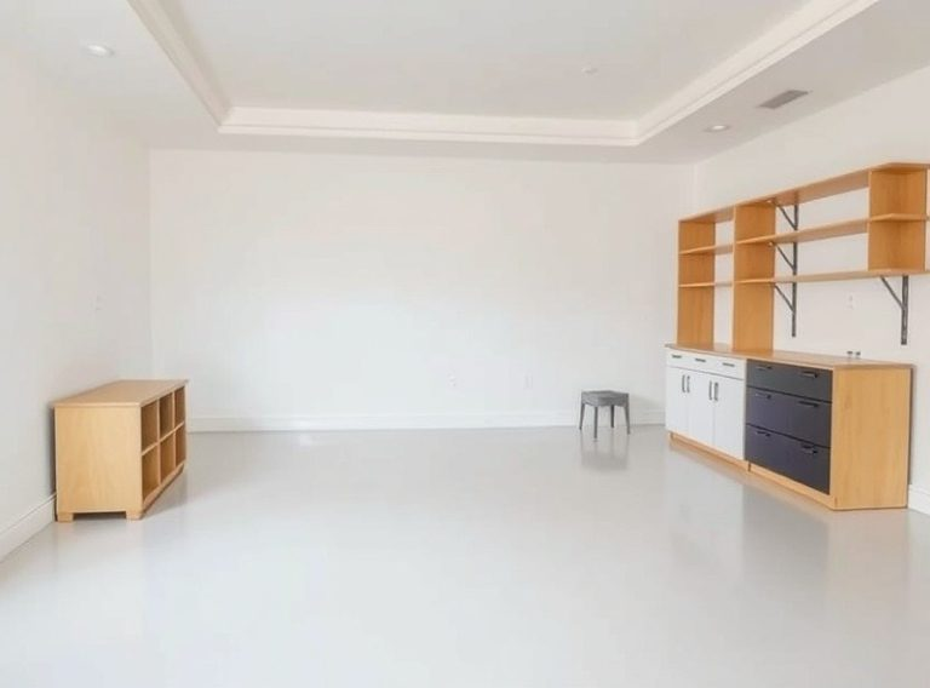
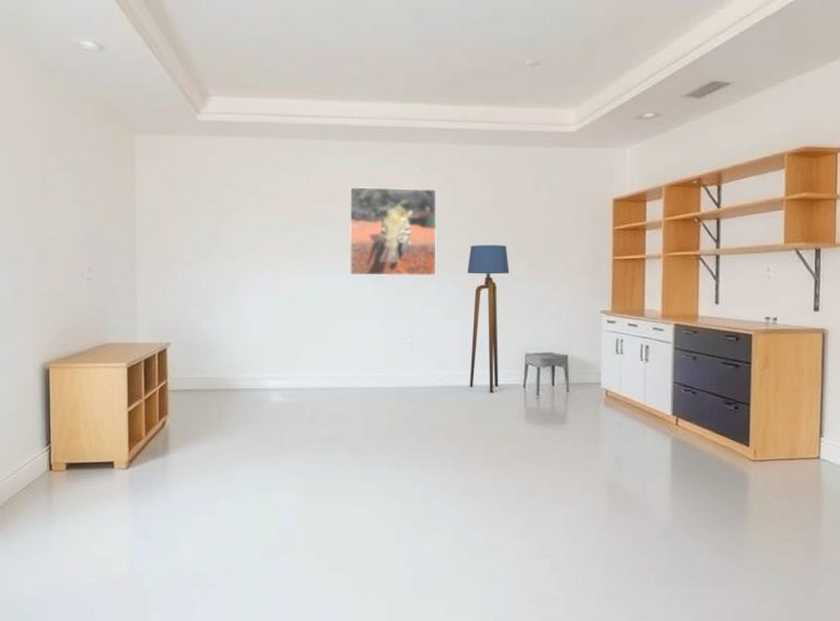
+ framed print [349,186,438,277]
+ floor lamp [466,244,510,394]
